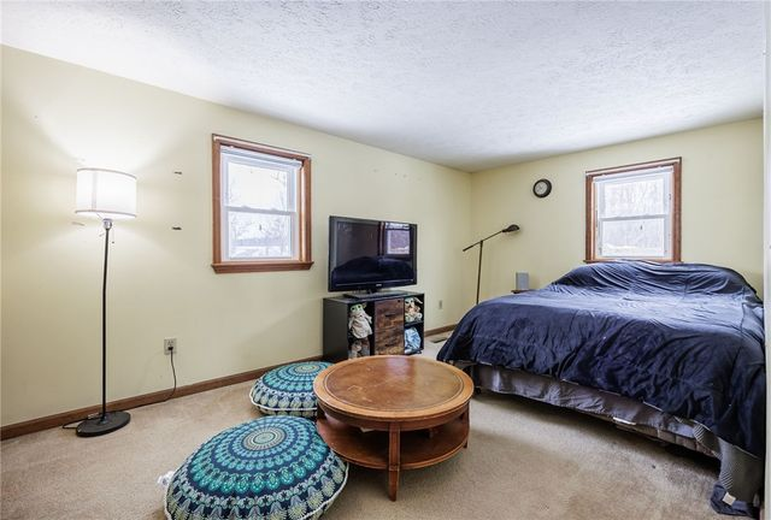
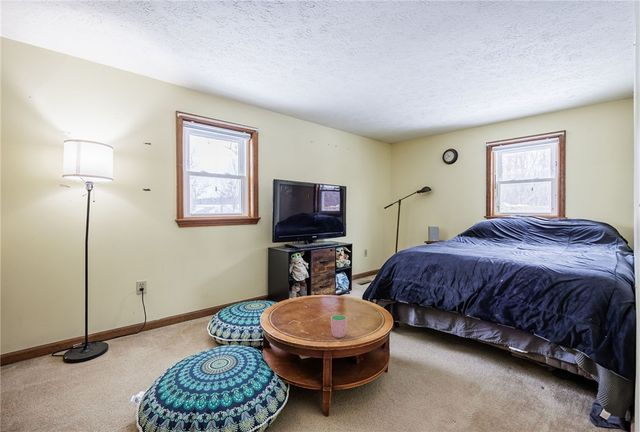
+ cup [330,314,348,339]
